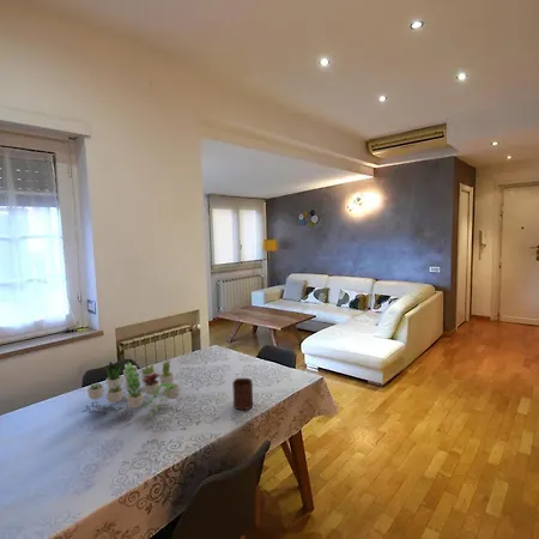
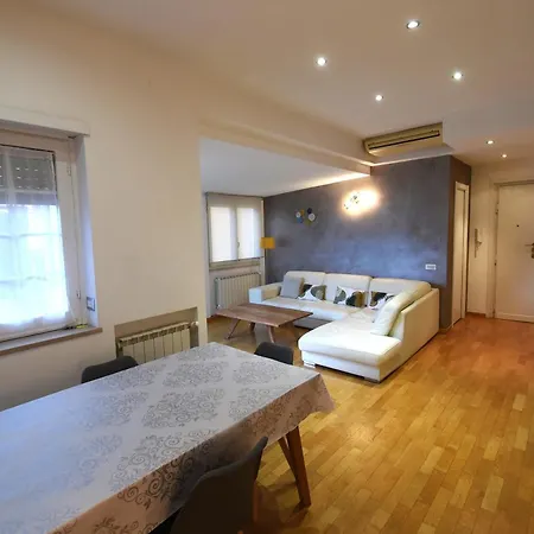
- succulent plant [81,359,181,418]
- cup [231,377,254,411]
